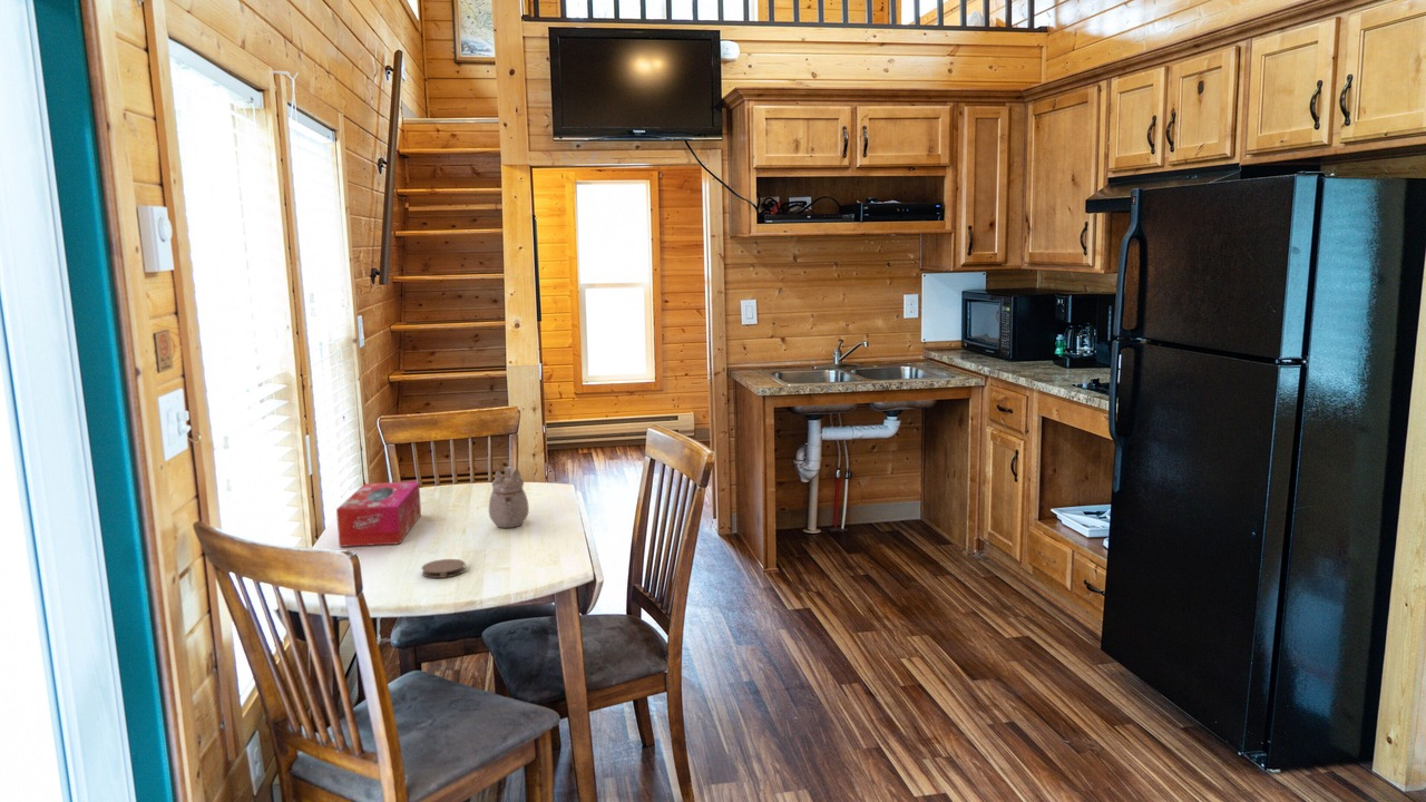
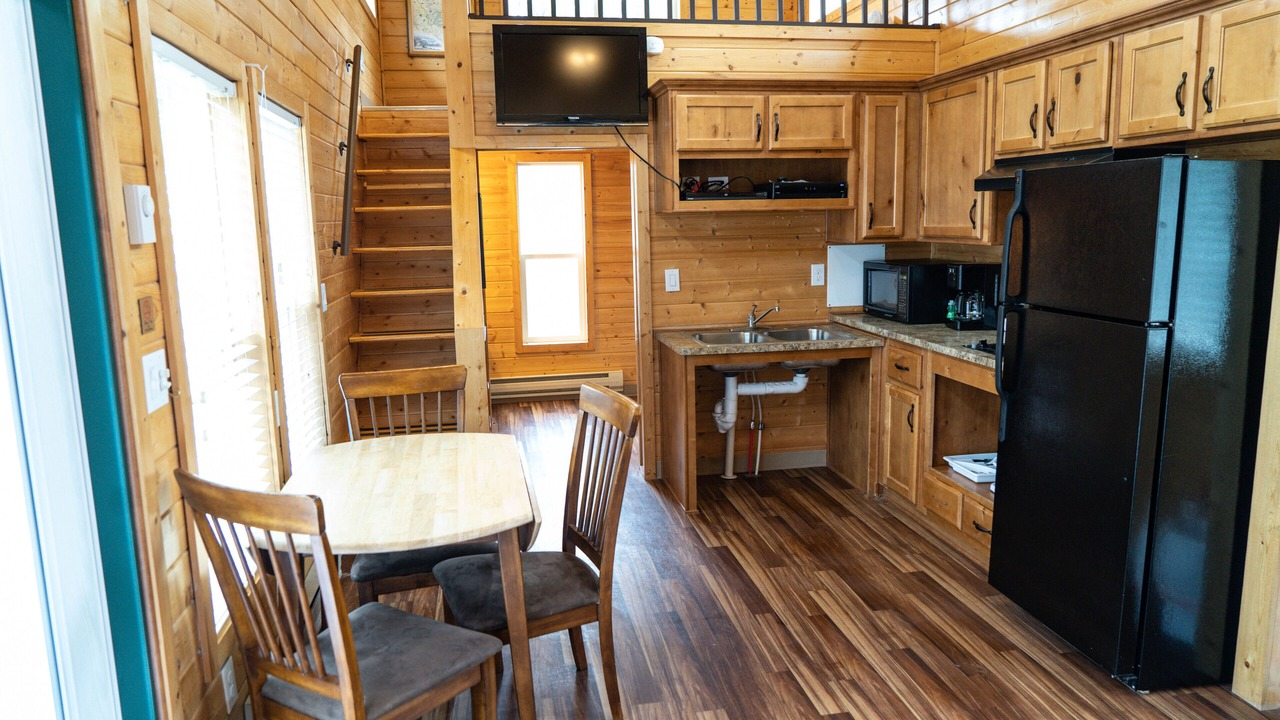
- coaster [421,558,467,579]
- teapot [488,466,530,529]
- tissue box [335,480,422,548]
